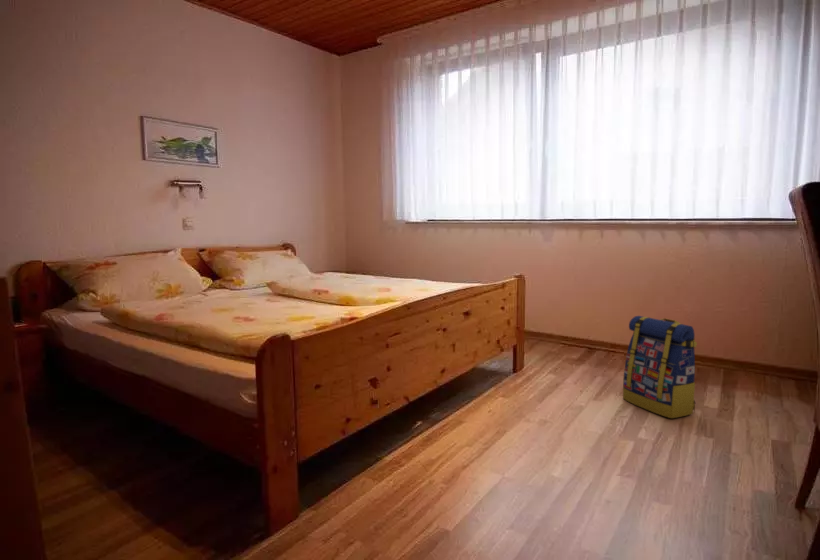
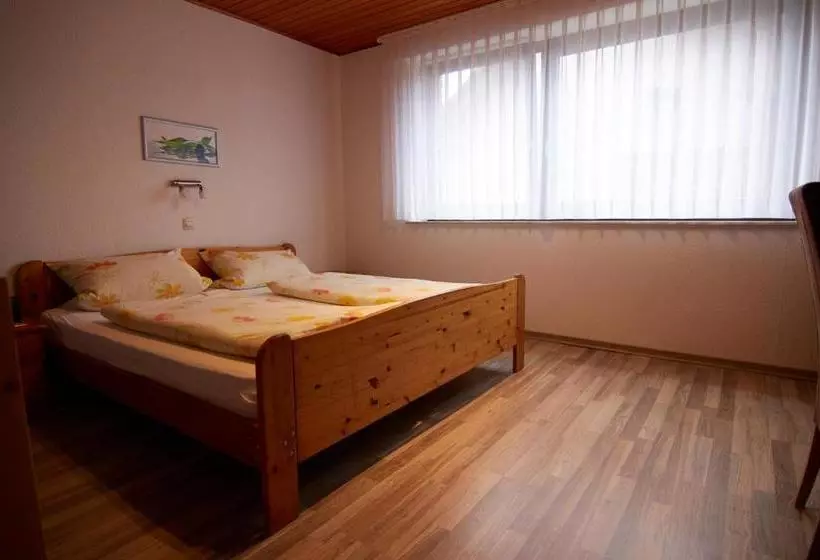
- backpack [622,315,698,419]
